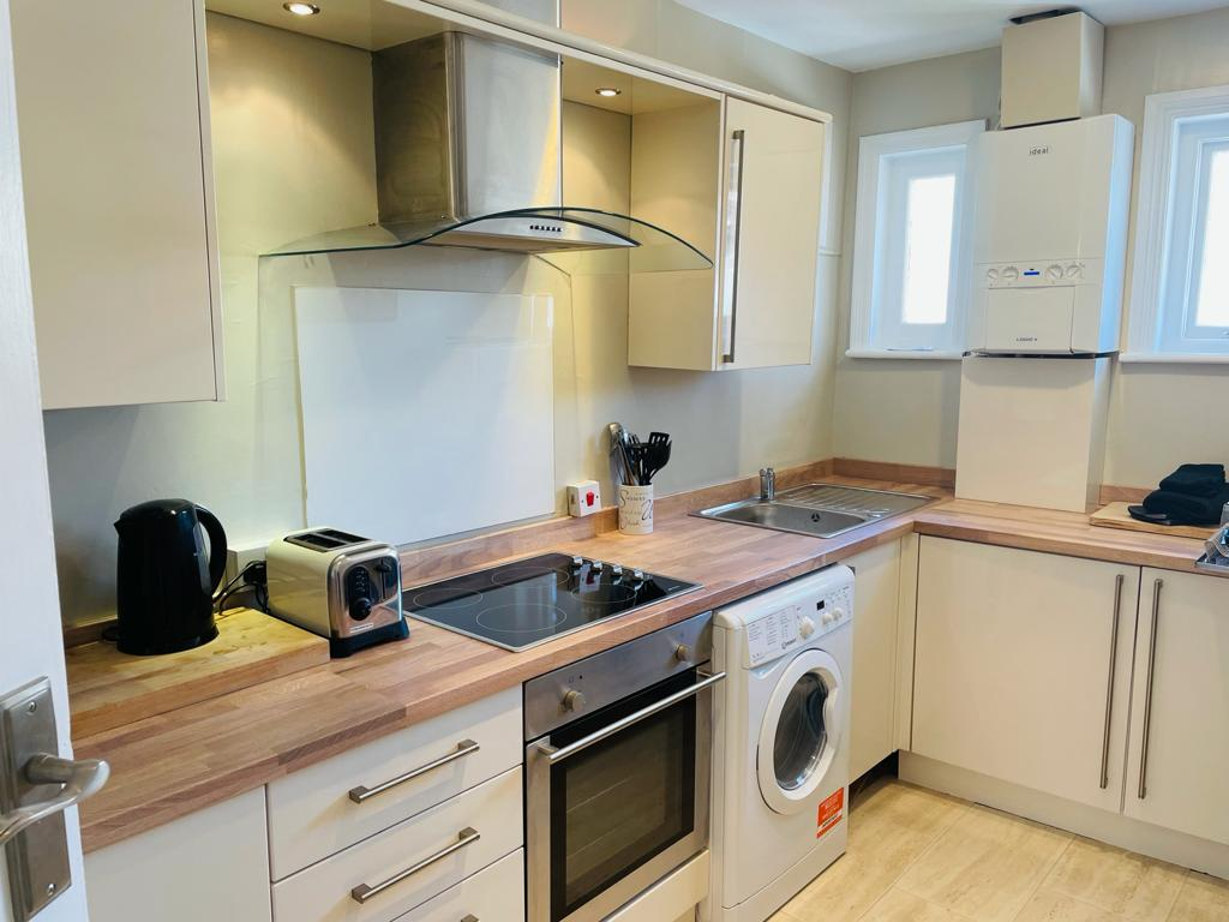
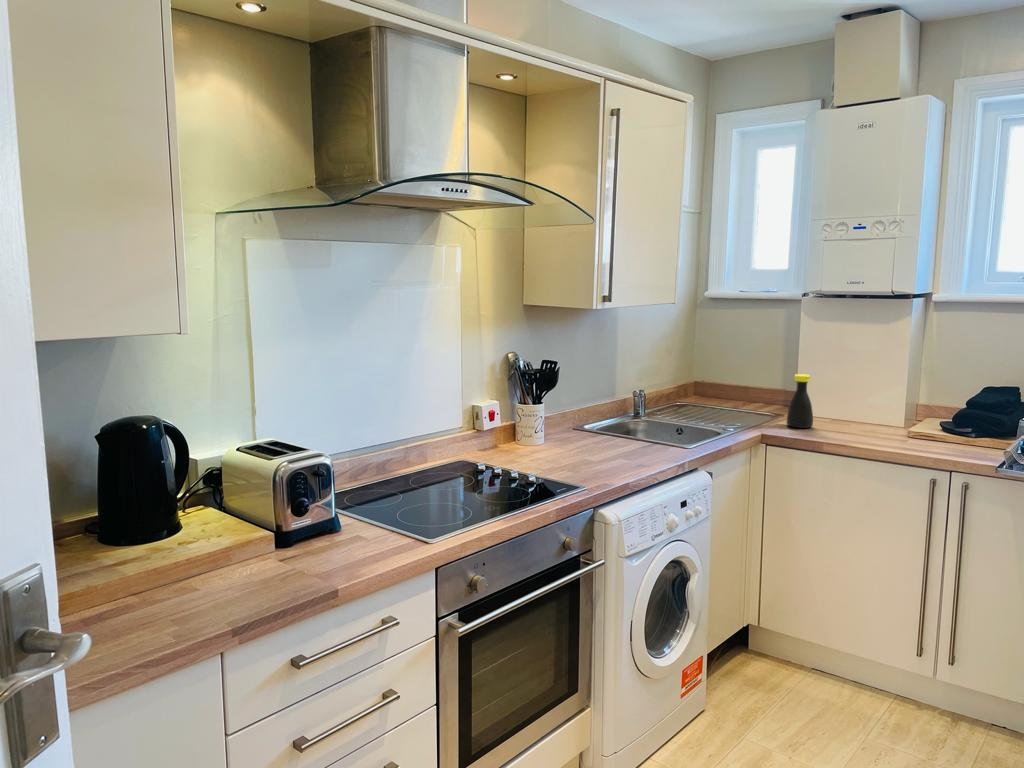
+ bottle [786,373,814,429]
